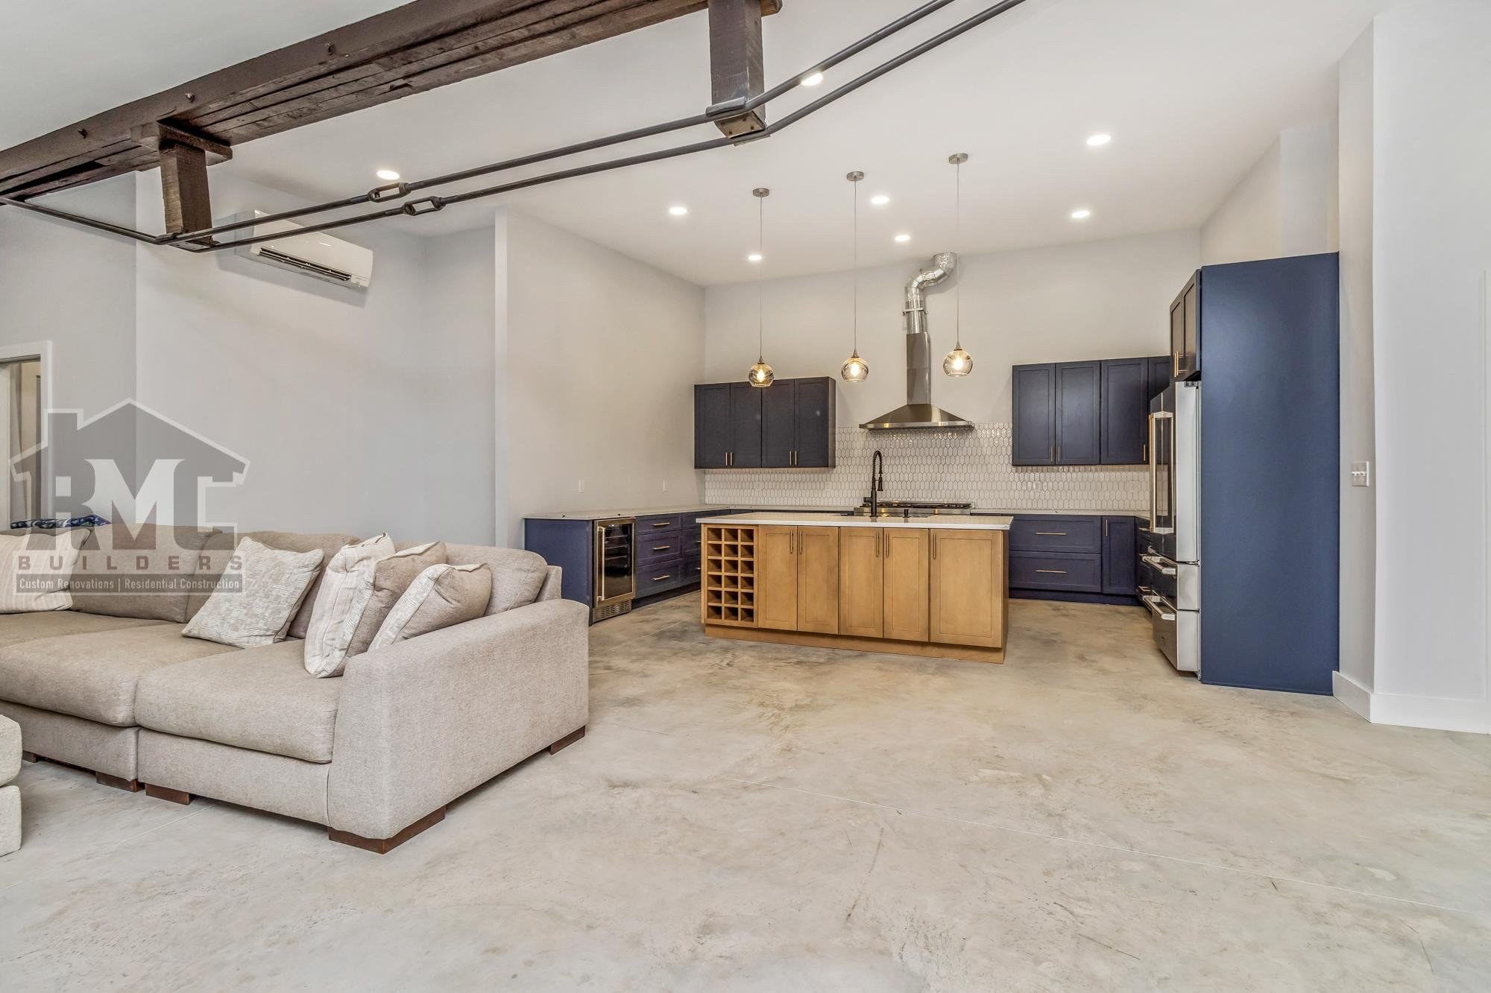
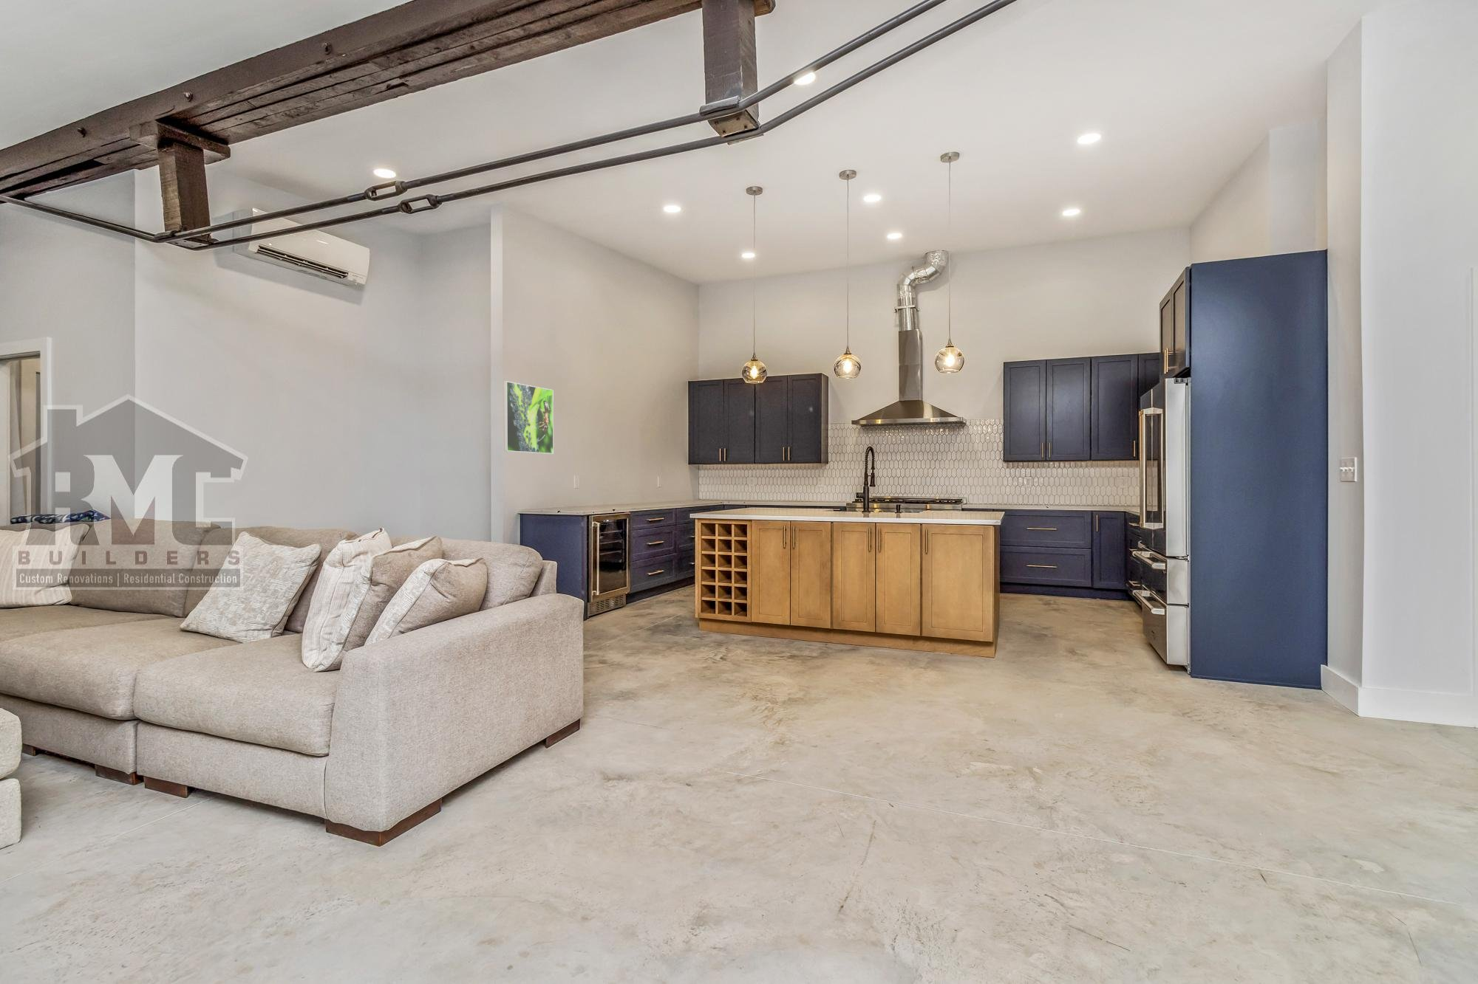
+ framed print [503,381,554,455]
